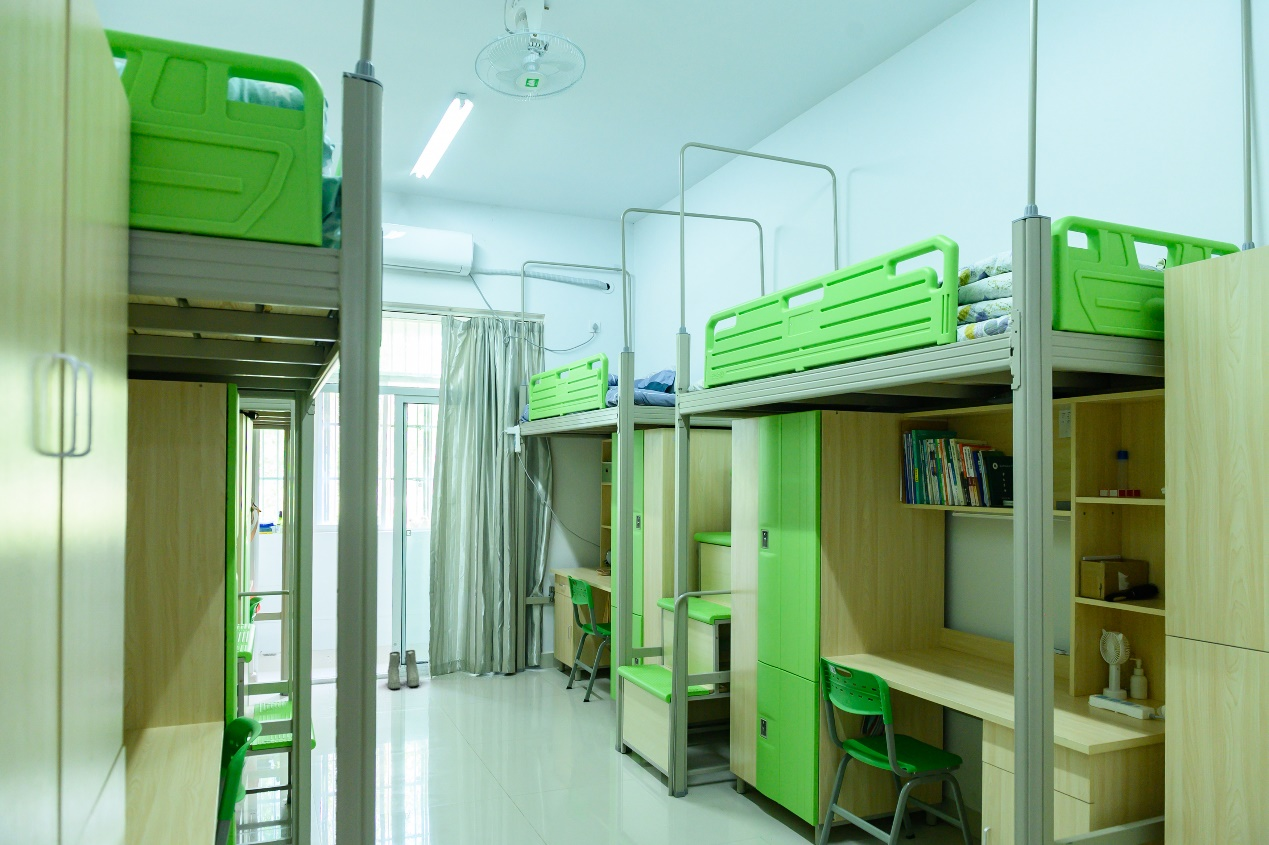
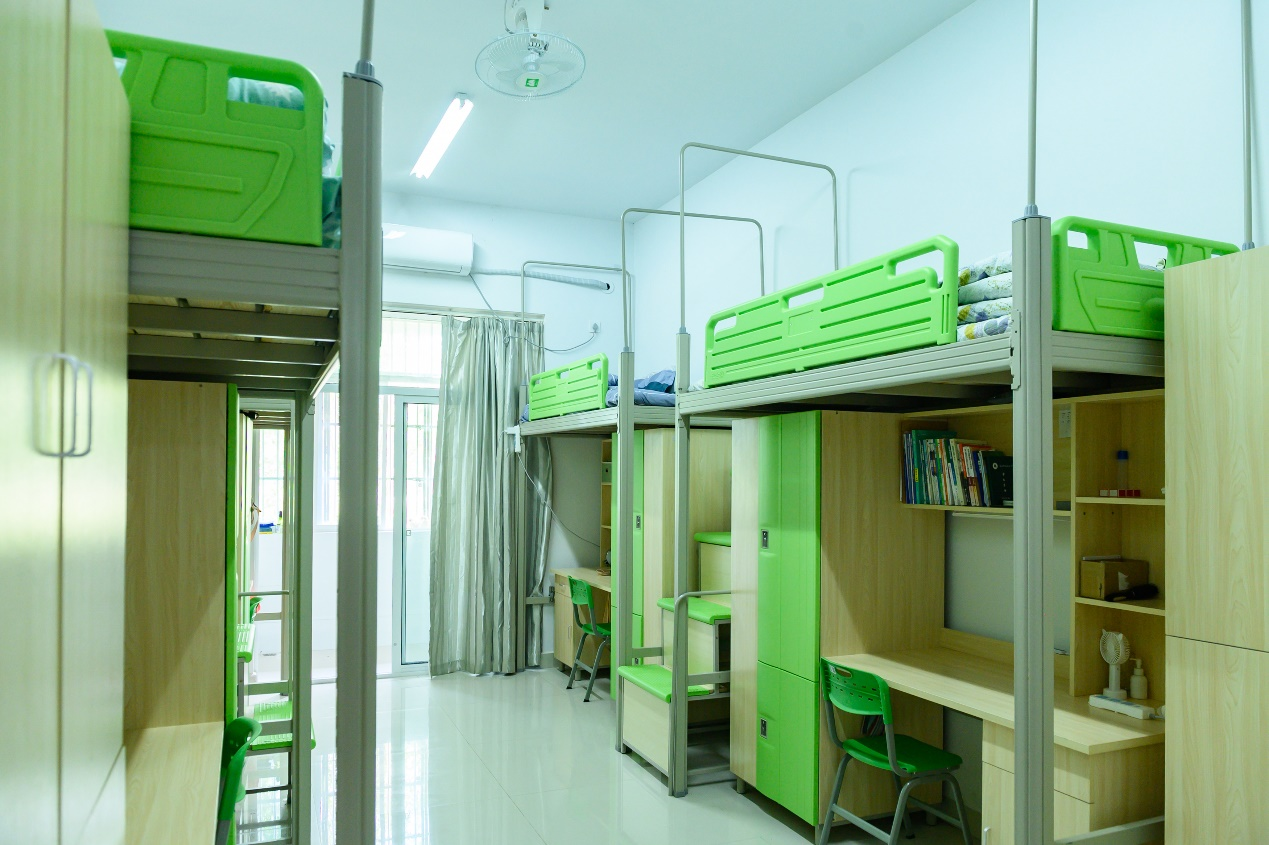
- boots [387,649,420,690]
